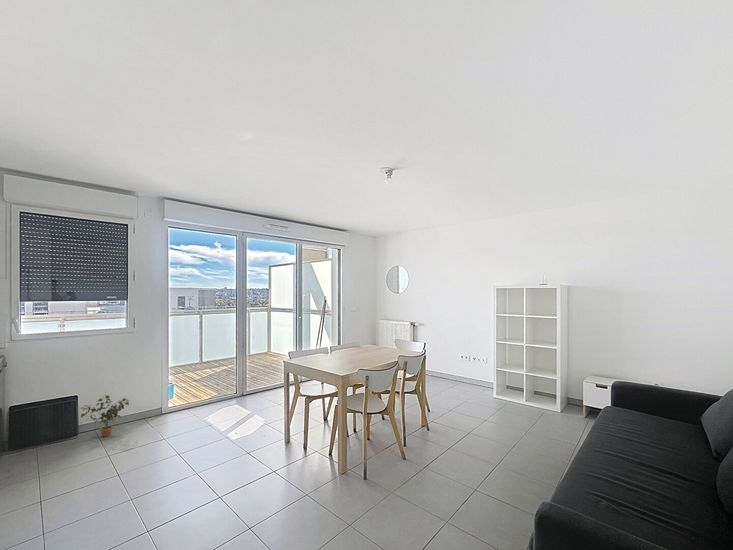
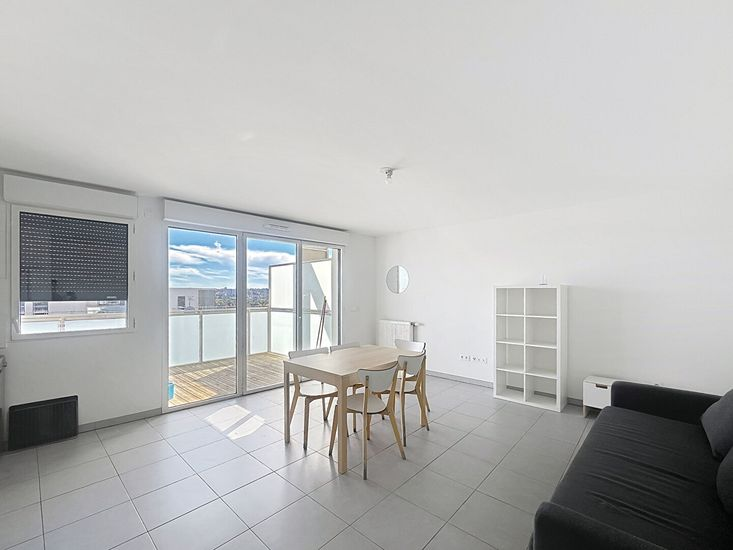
- potted plant [79,394,130,438]
